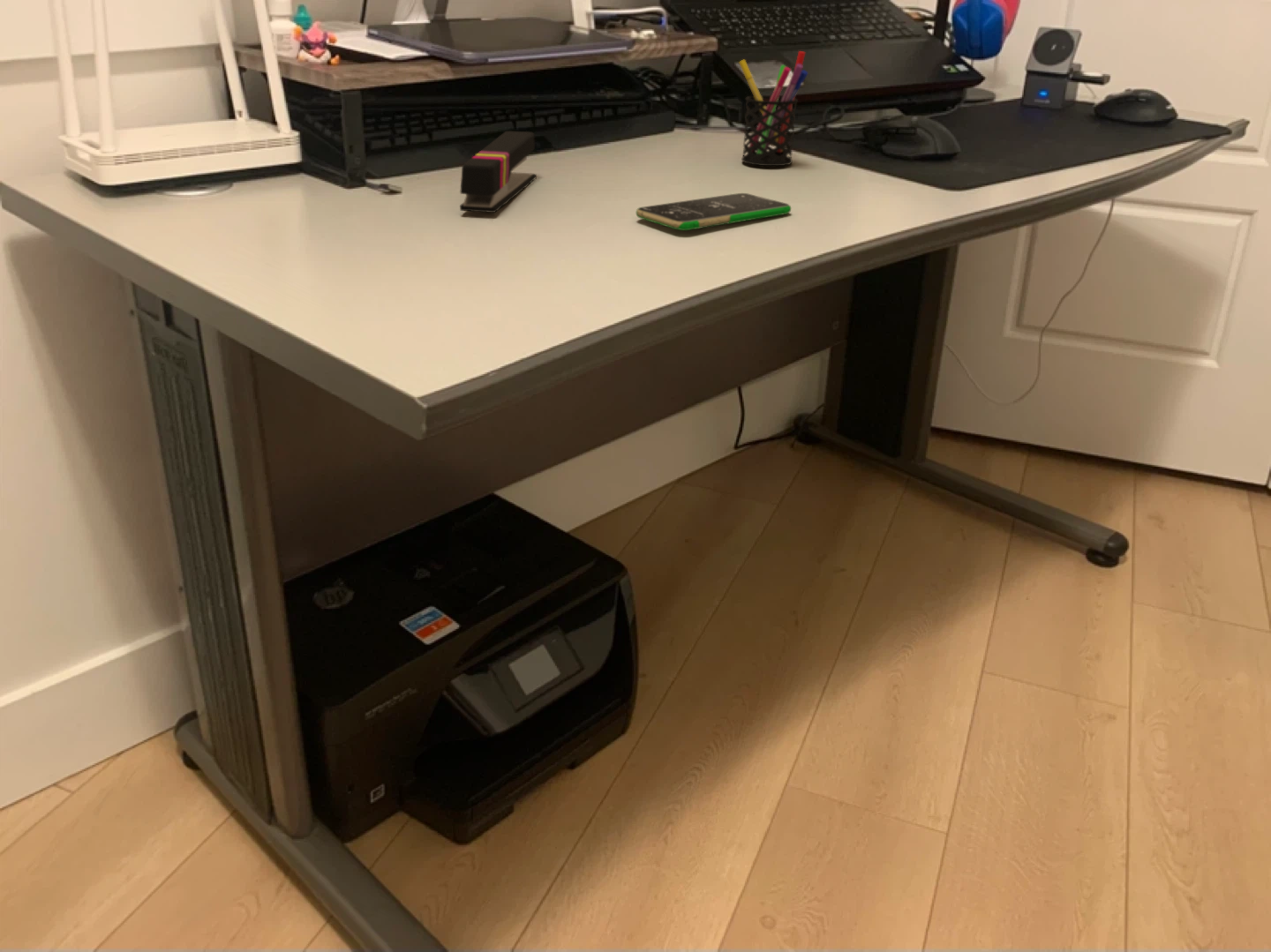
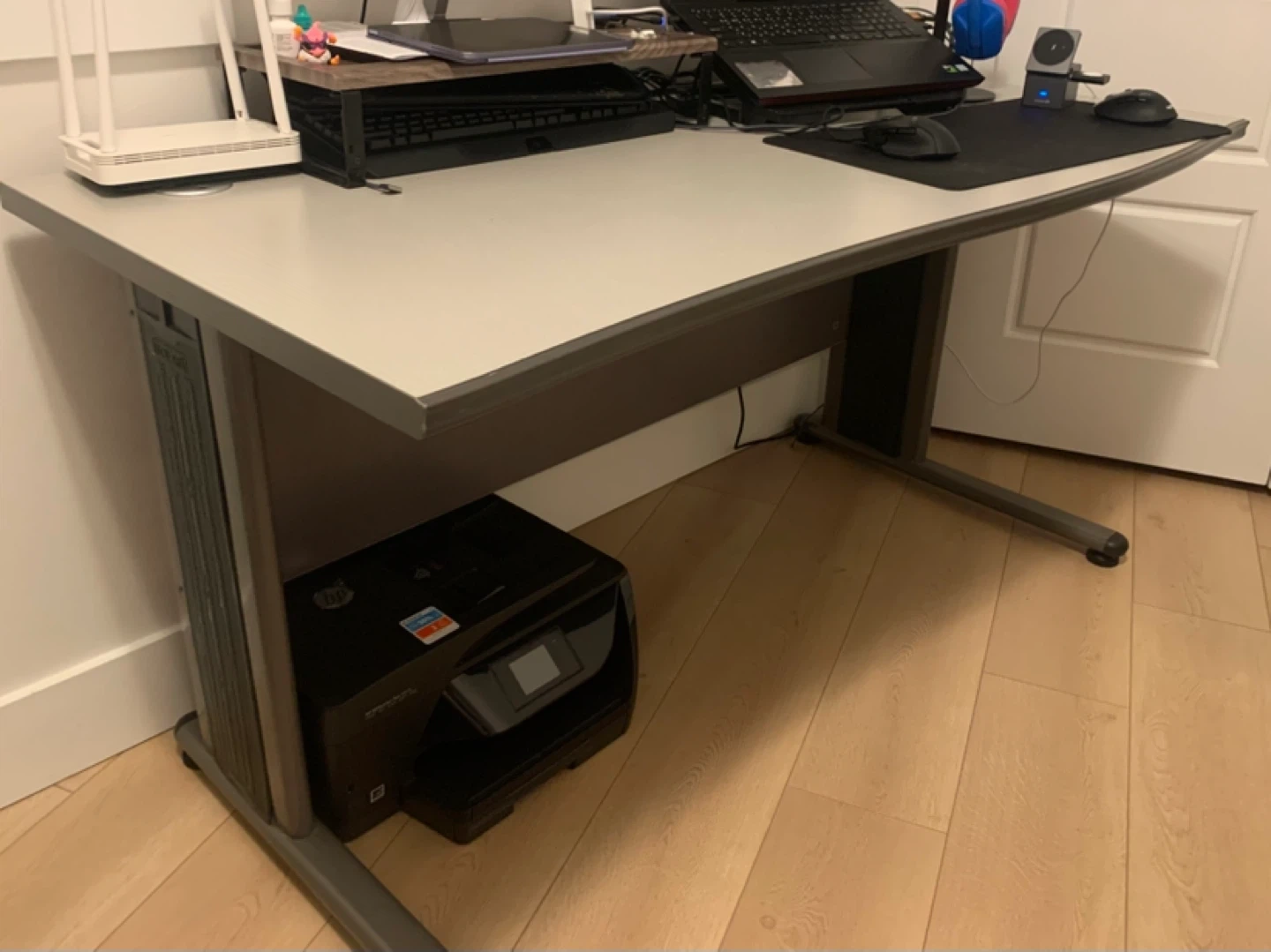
- pen holder [738,50,808,167]
- smartphone [636,192,792,231]
- stapler [459,131,538,214]
